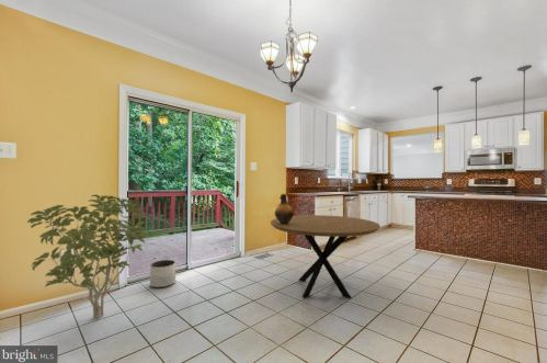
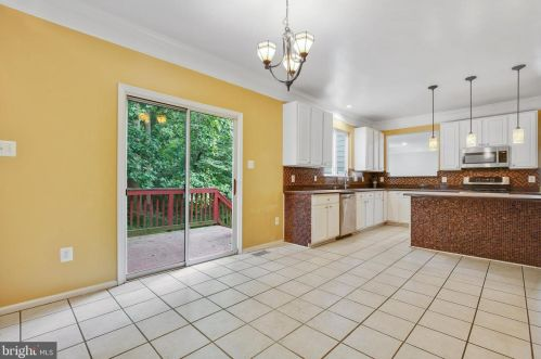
- shrub [26,194,147,319]
- dining table [270,214,381,299]
- ceramic jug [274,193,295,225]
- planter [149,259,176,288]
